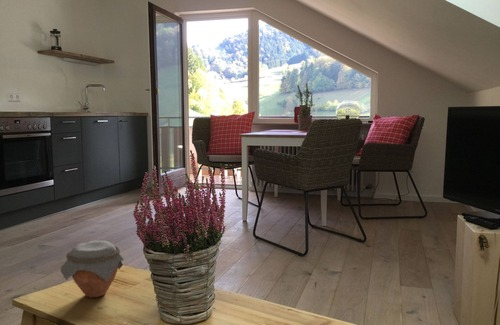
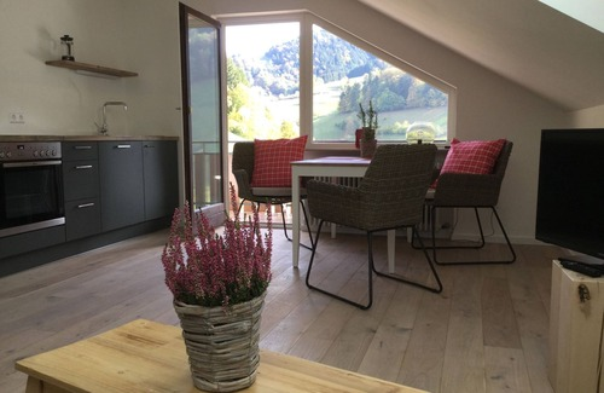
- jar [60,239,125,299]
